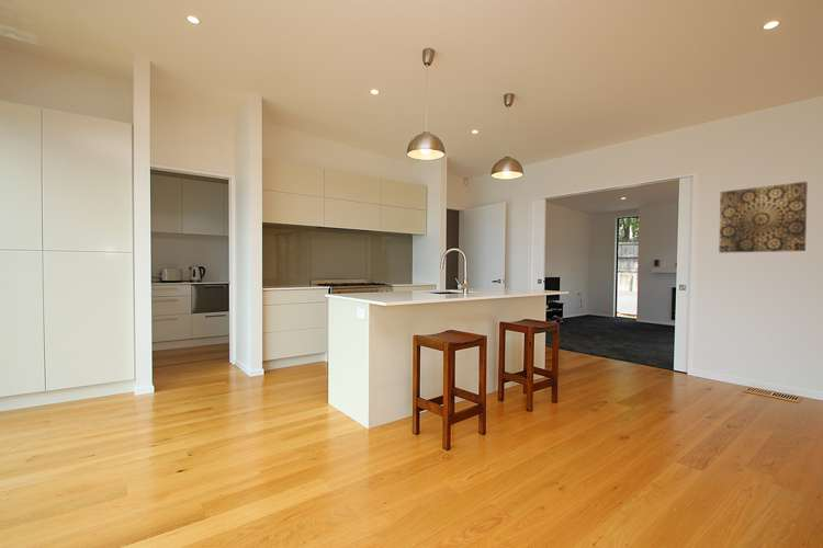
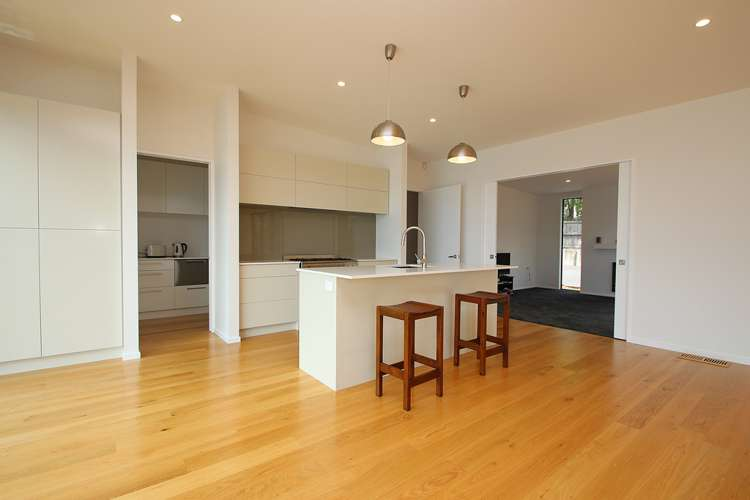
- wall art [718,181,809,254]
